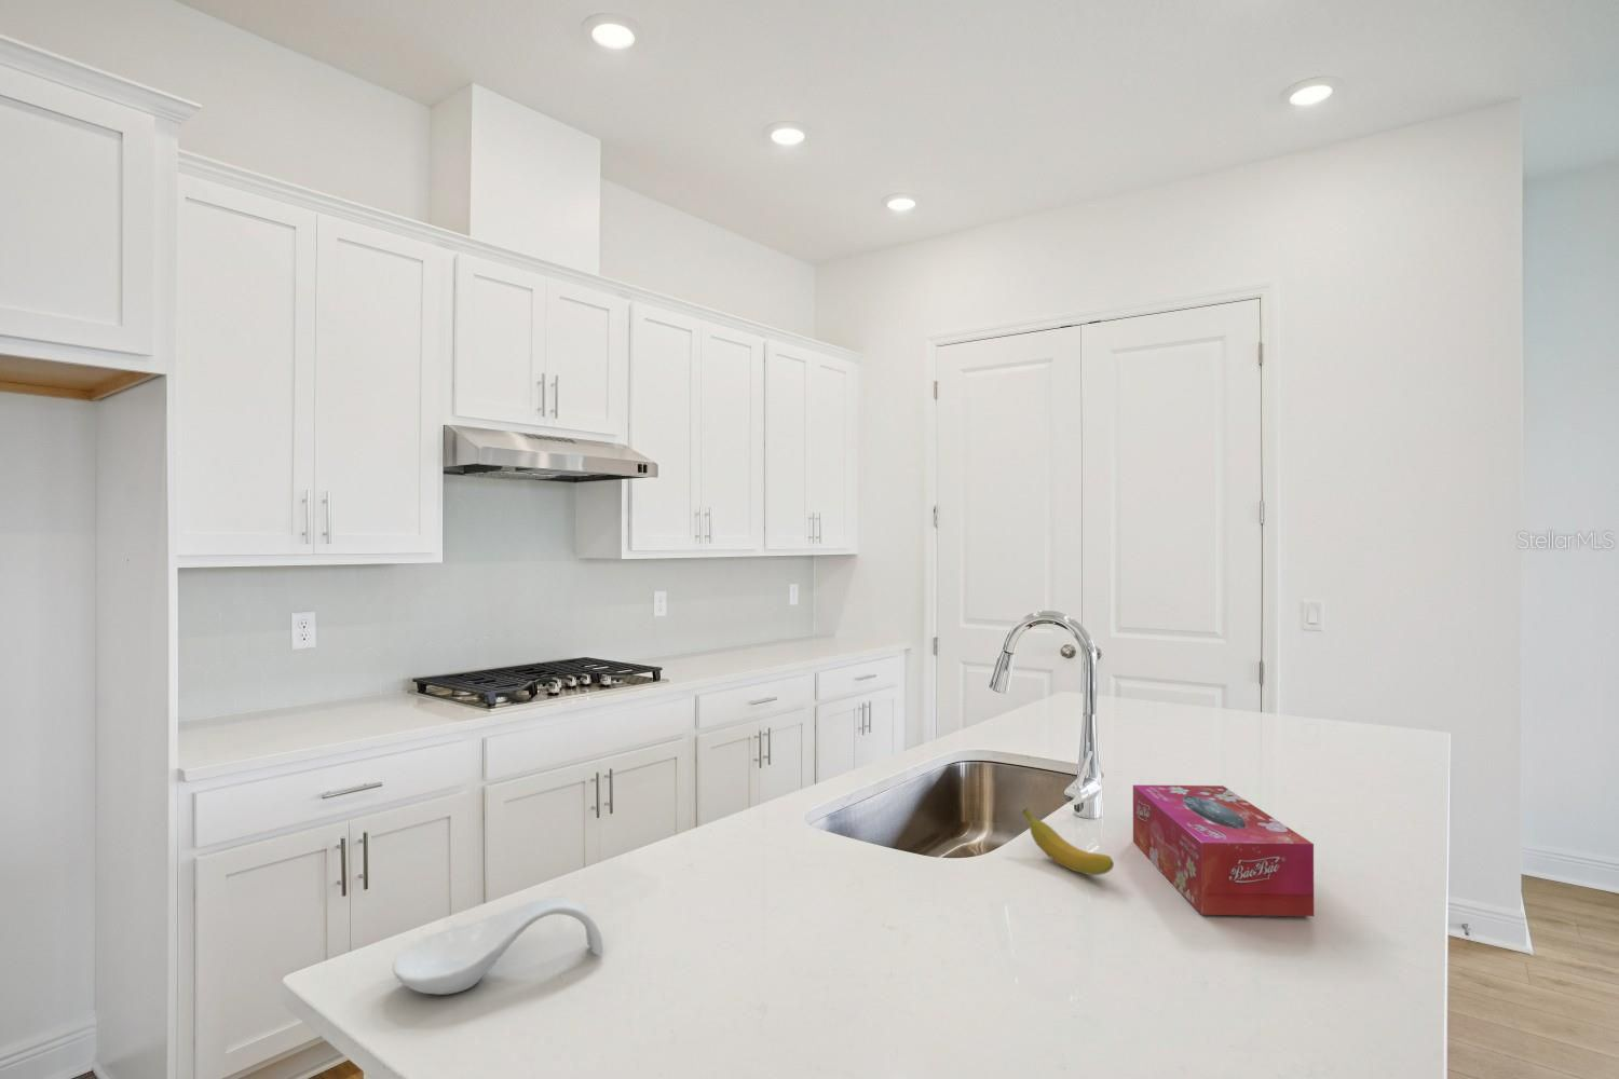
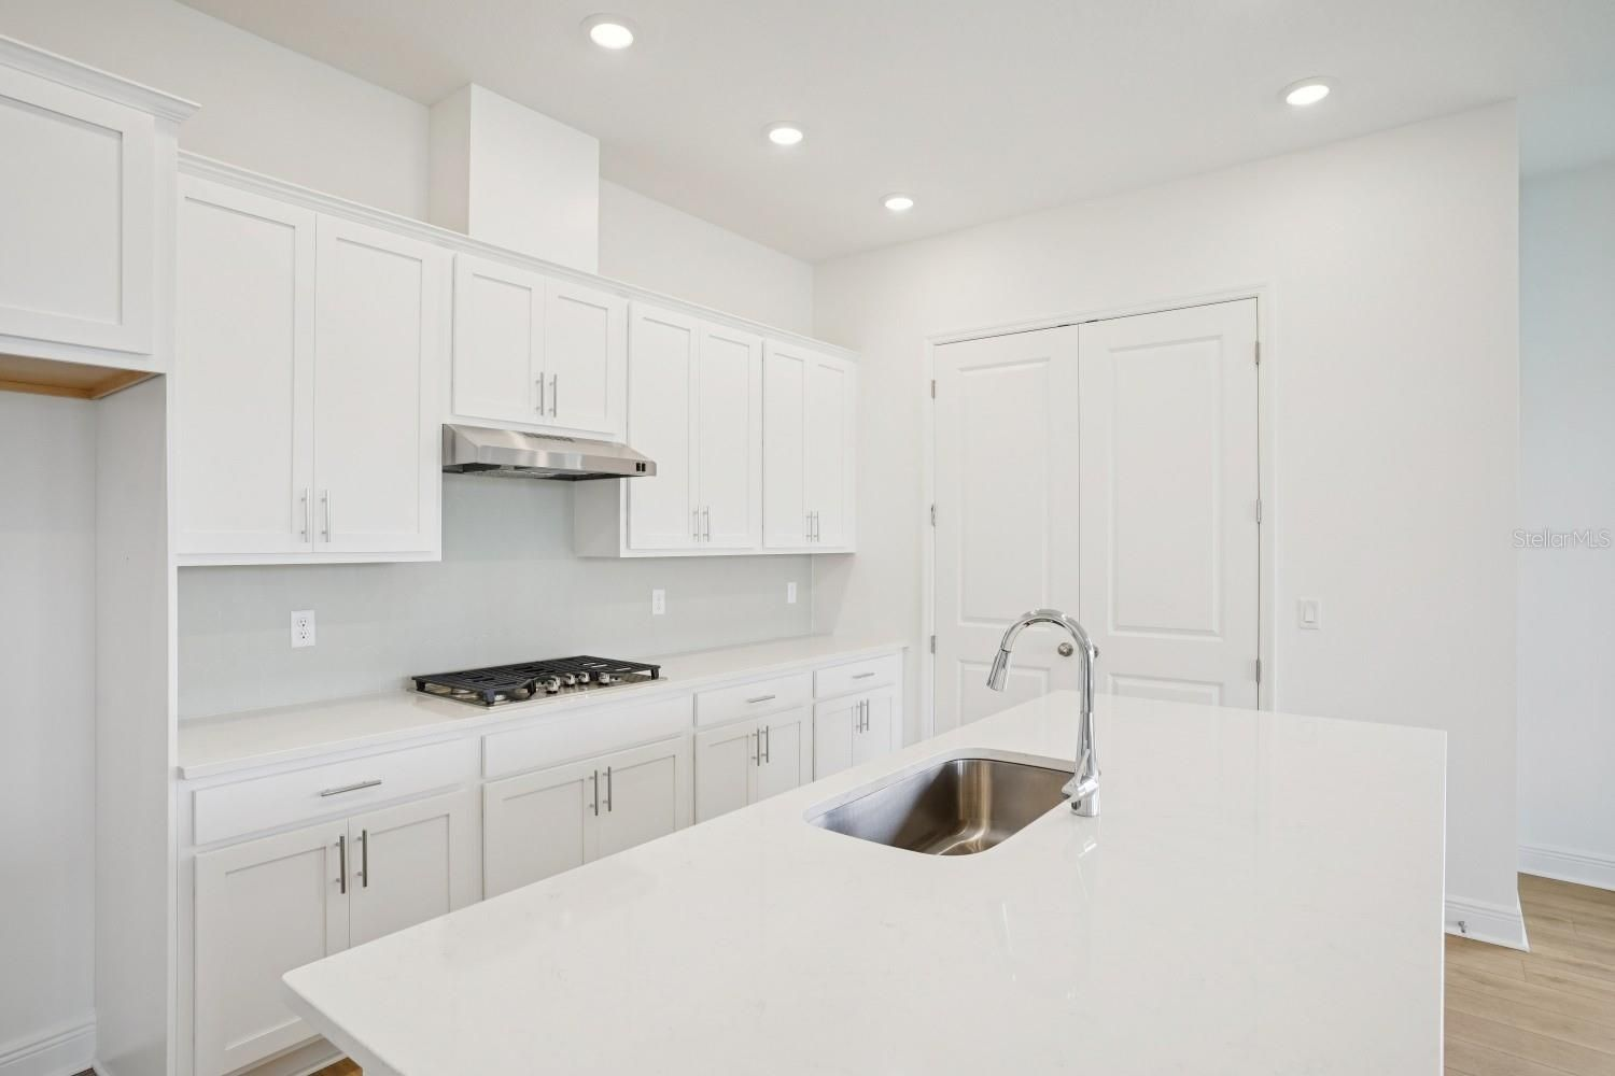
- banana [1023,808,1115,877]
- tissue box [1132,784,1314,918]
- spoon rest [391,897,605,996]
